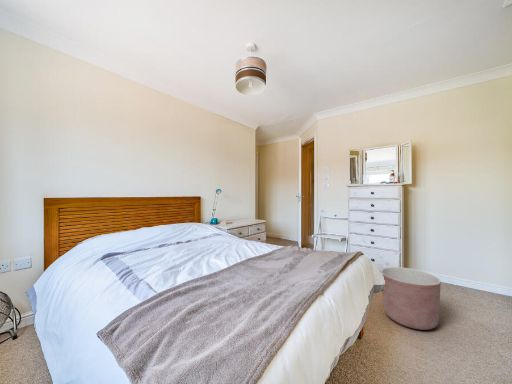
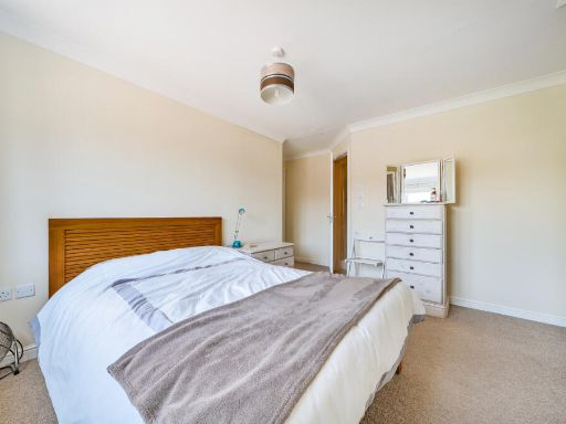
- planter [380,266,442,331]
